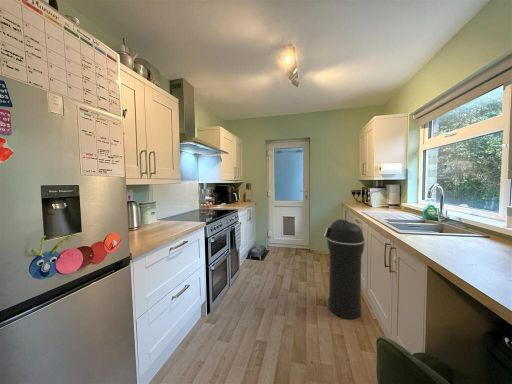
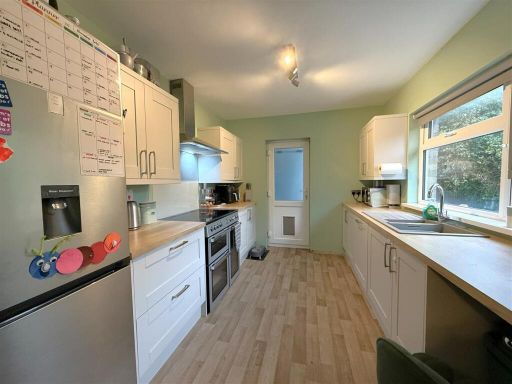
- trash can [324,218,366,320]
